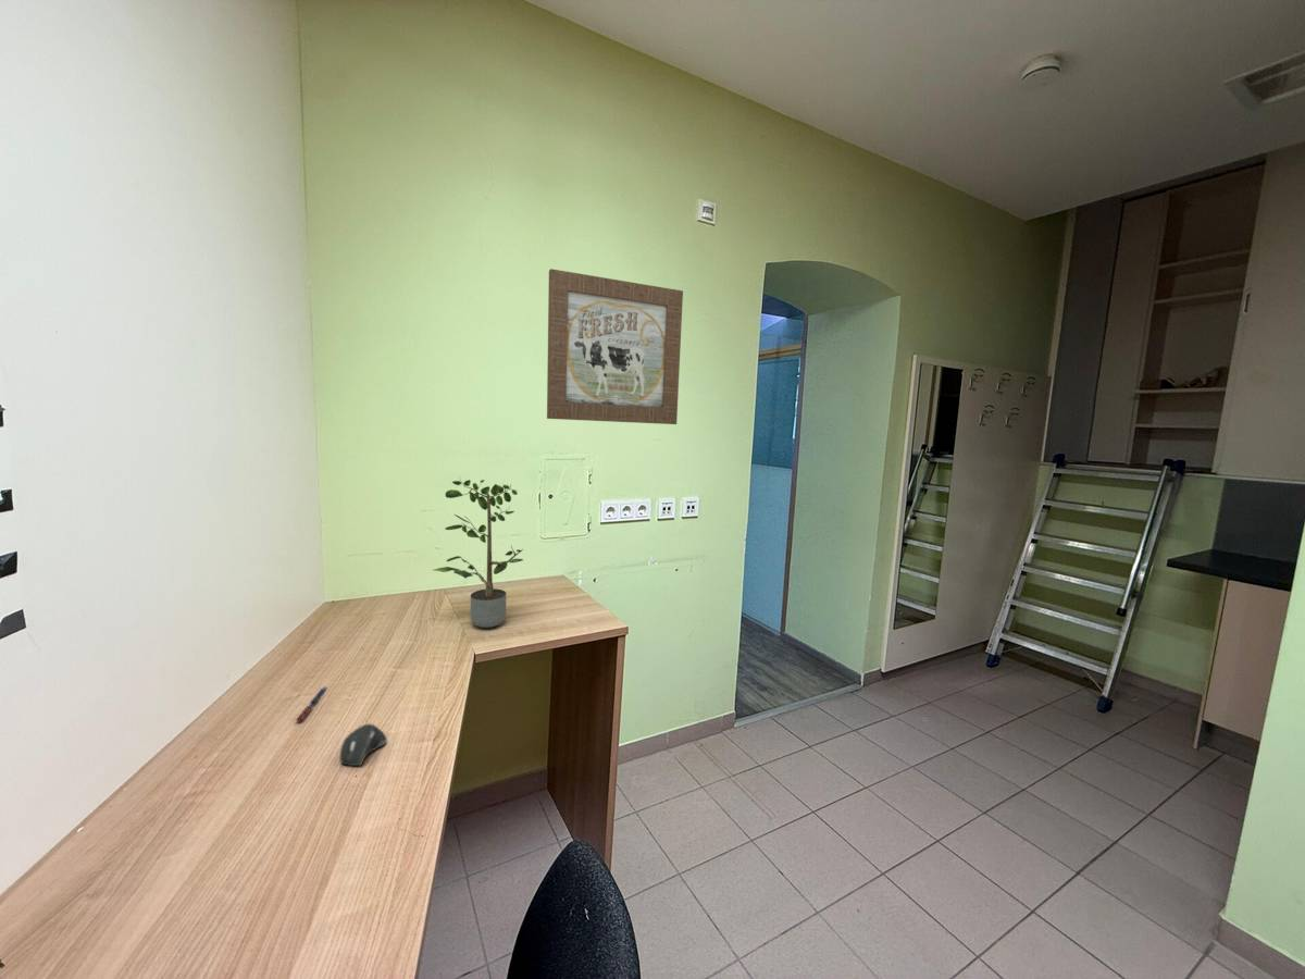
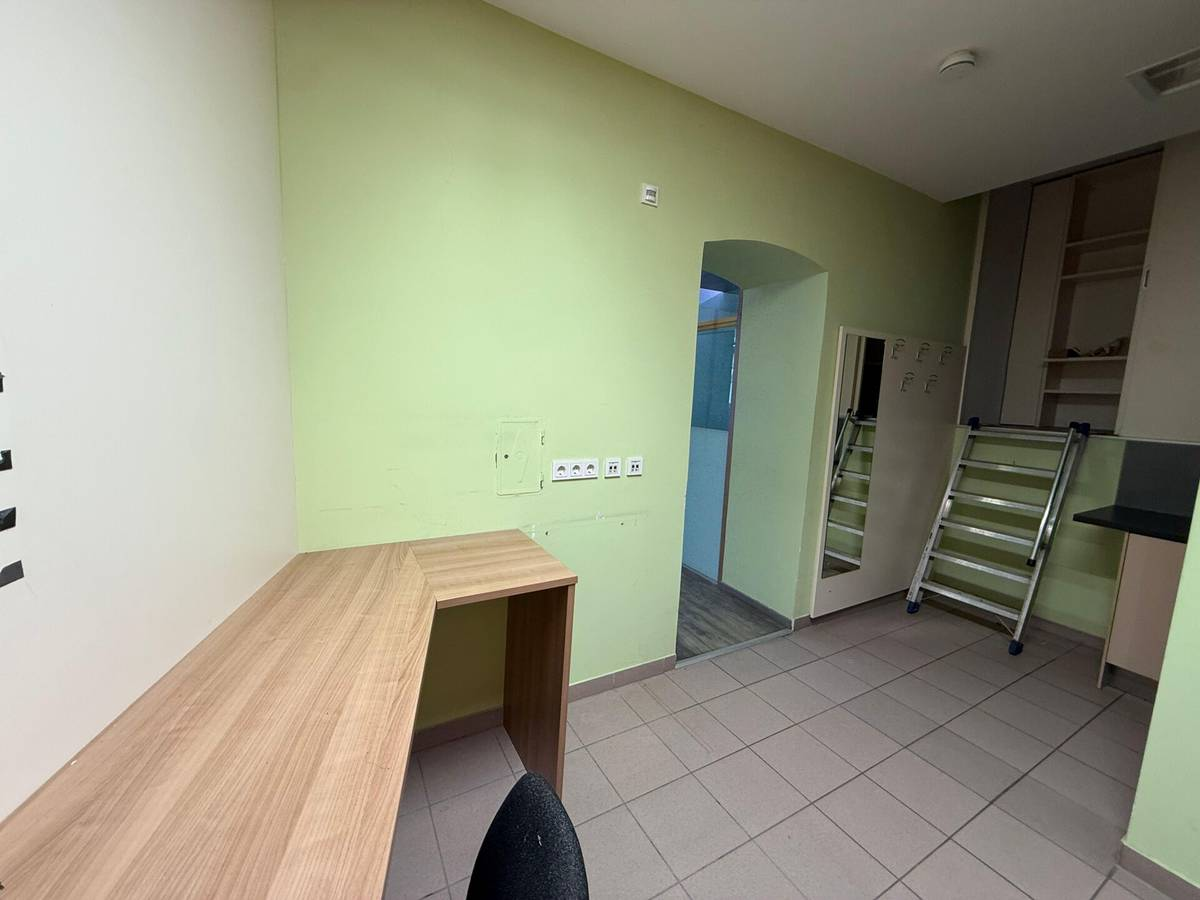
- computer mouse [339,722,387,767]
- potted plant [430,474,524,629]
- pen [294,685,328,723]
- wall art [546,268,684,425]
